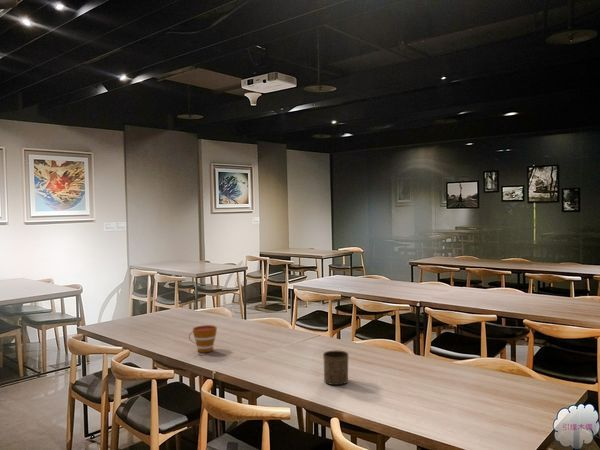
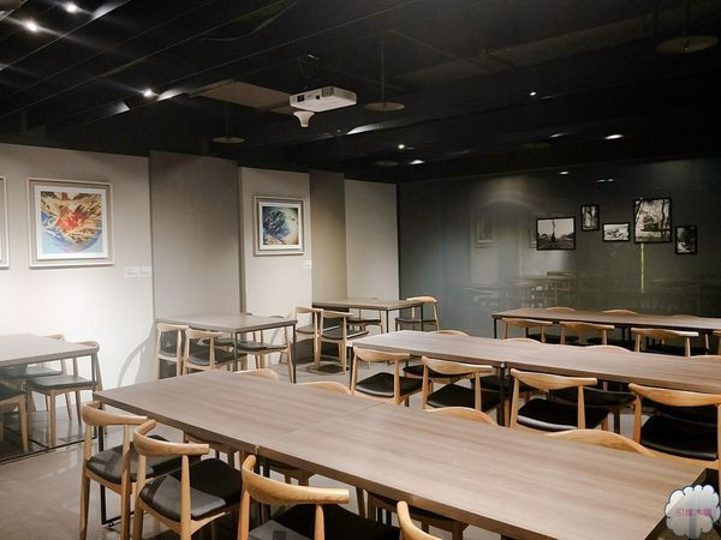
- cup [188,324,218,353]
- cup [322,349,349,386]
